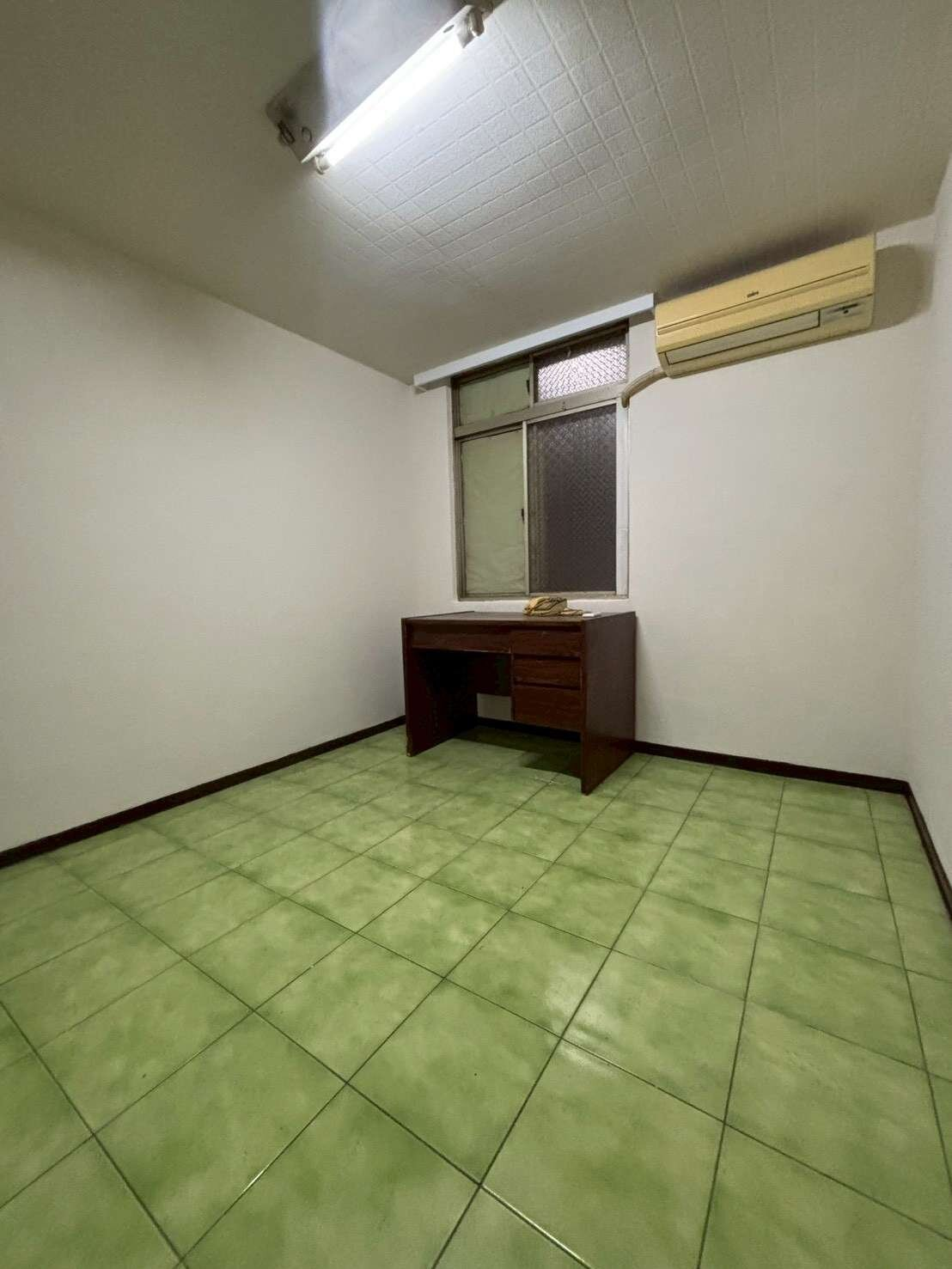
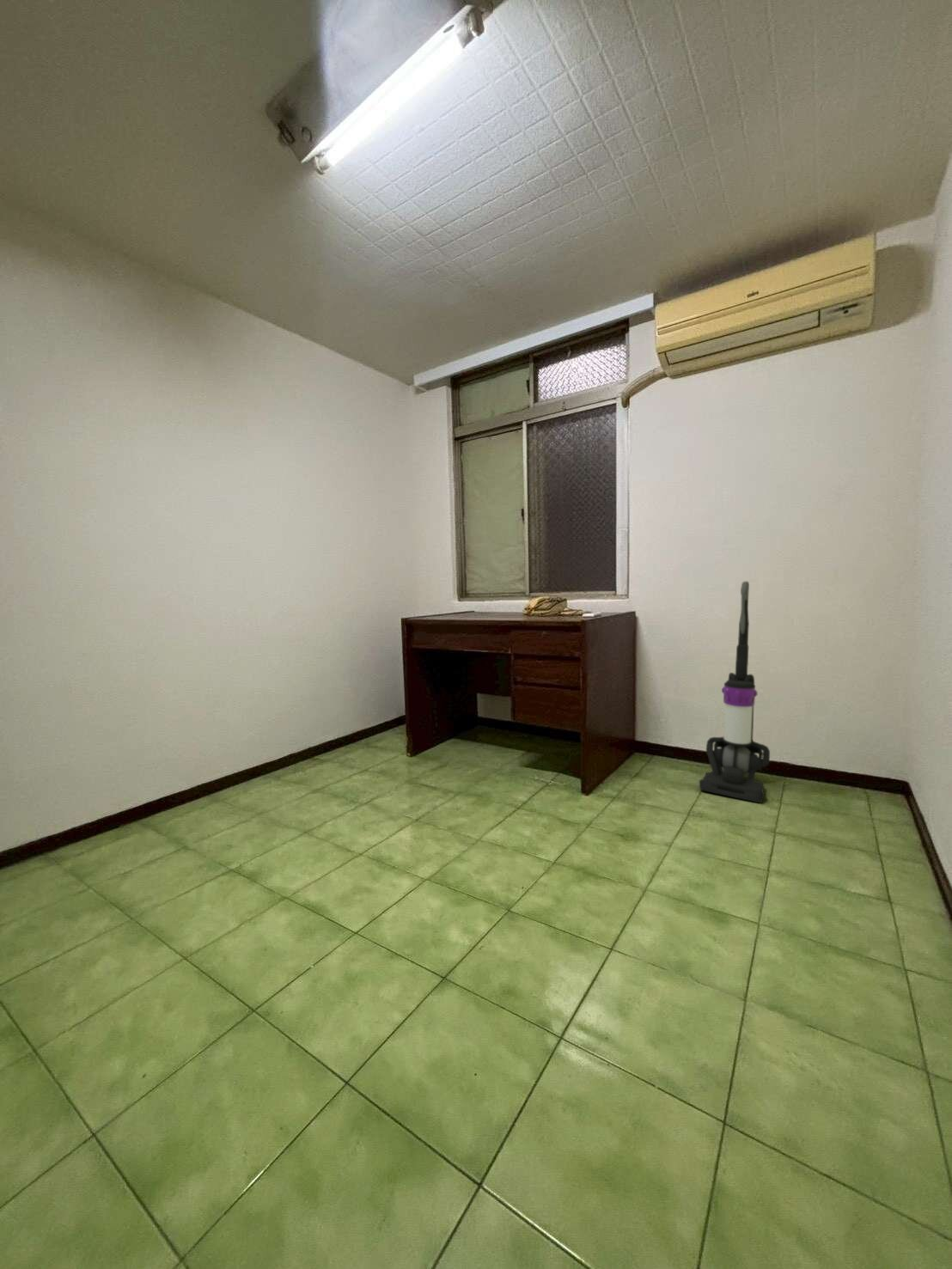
+ vacuum cleaner [699,581,771,804]
